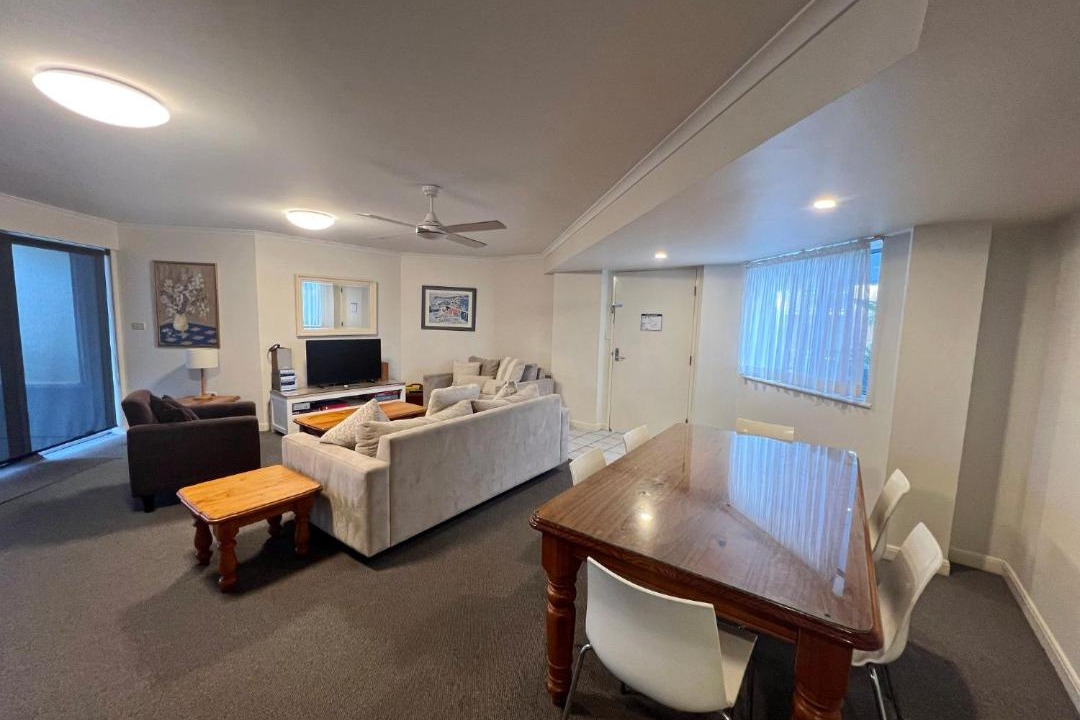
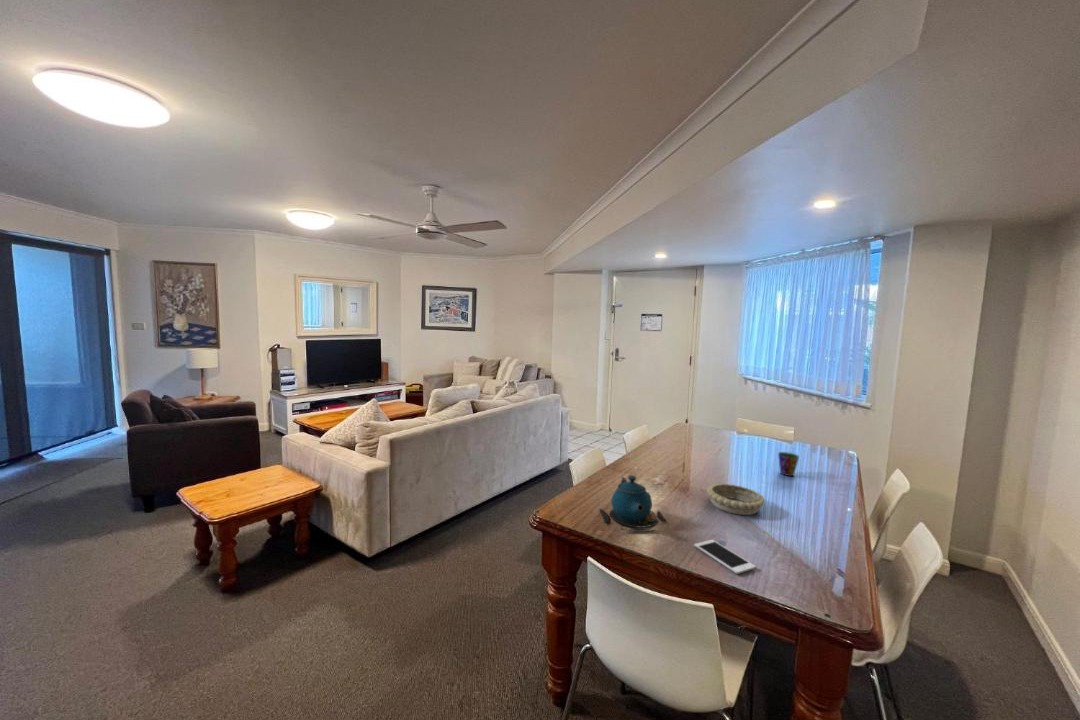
+ teapot [598,474,669,533]
+ decorative bowl [706,483,766,516]
+ cup [777,451,800,477]
+ cell phone [693,539,757,575]
